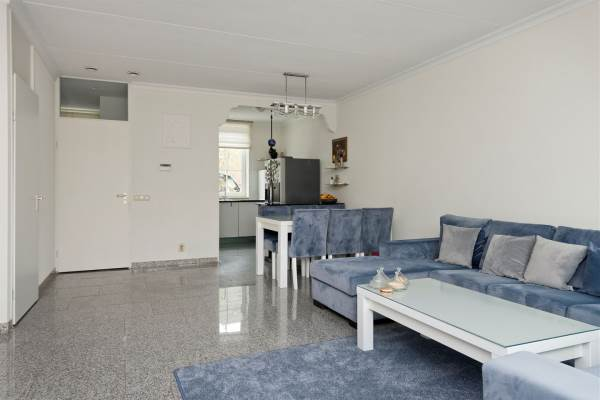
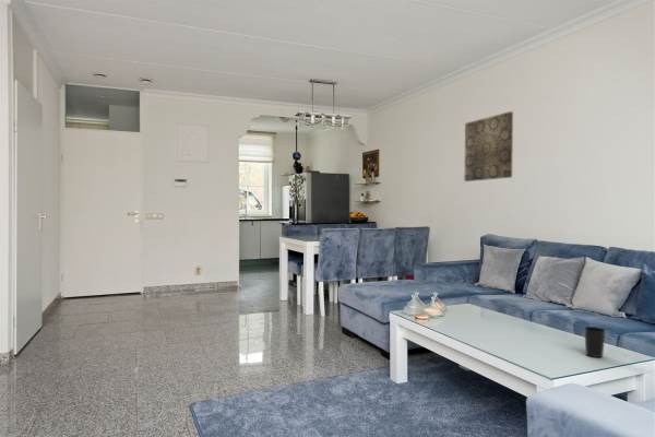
+ cup [583,326,607,358]
+ wall art [463,110,514,182]
